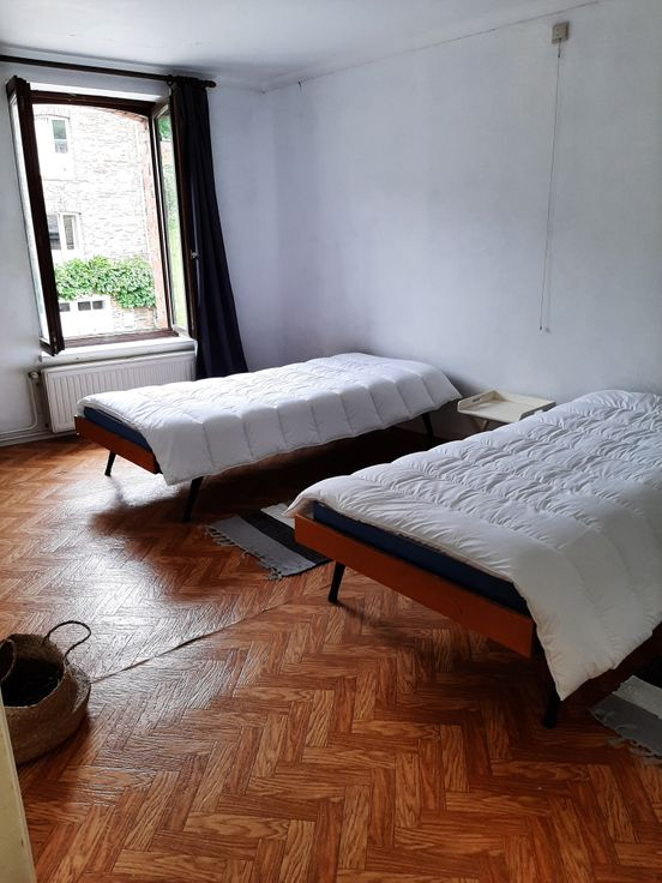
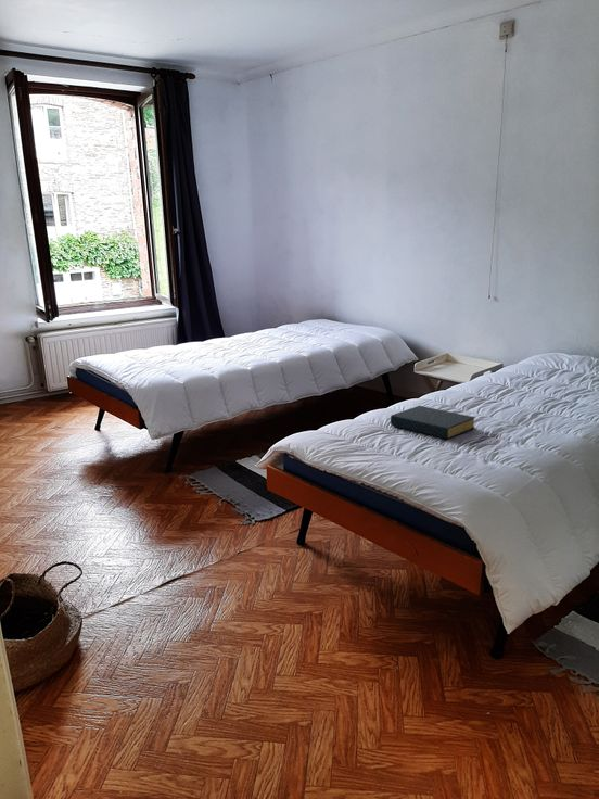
+ hardback book [390,405,476,440]
